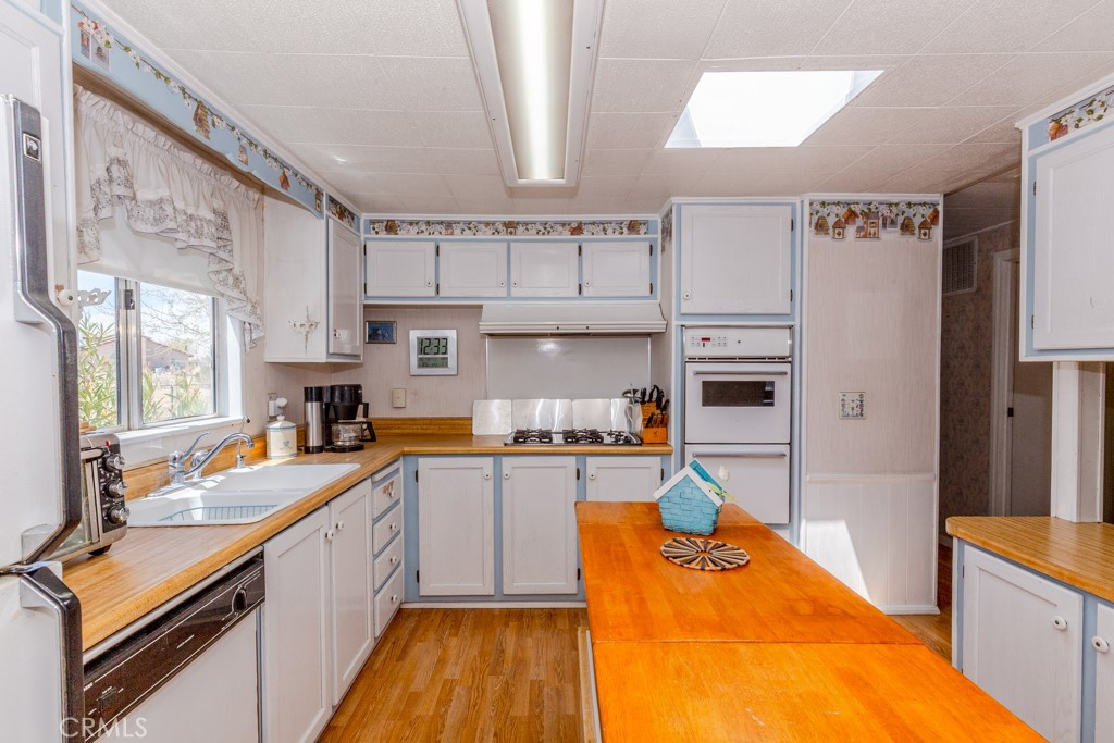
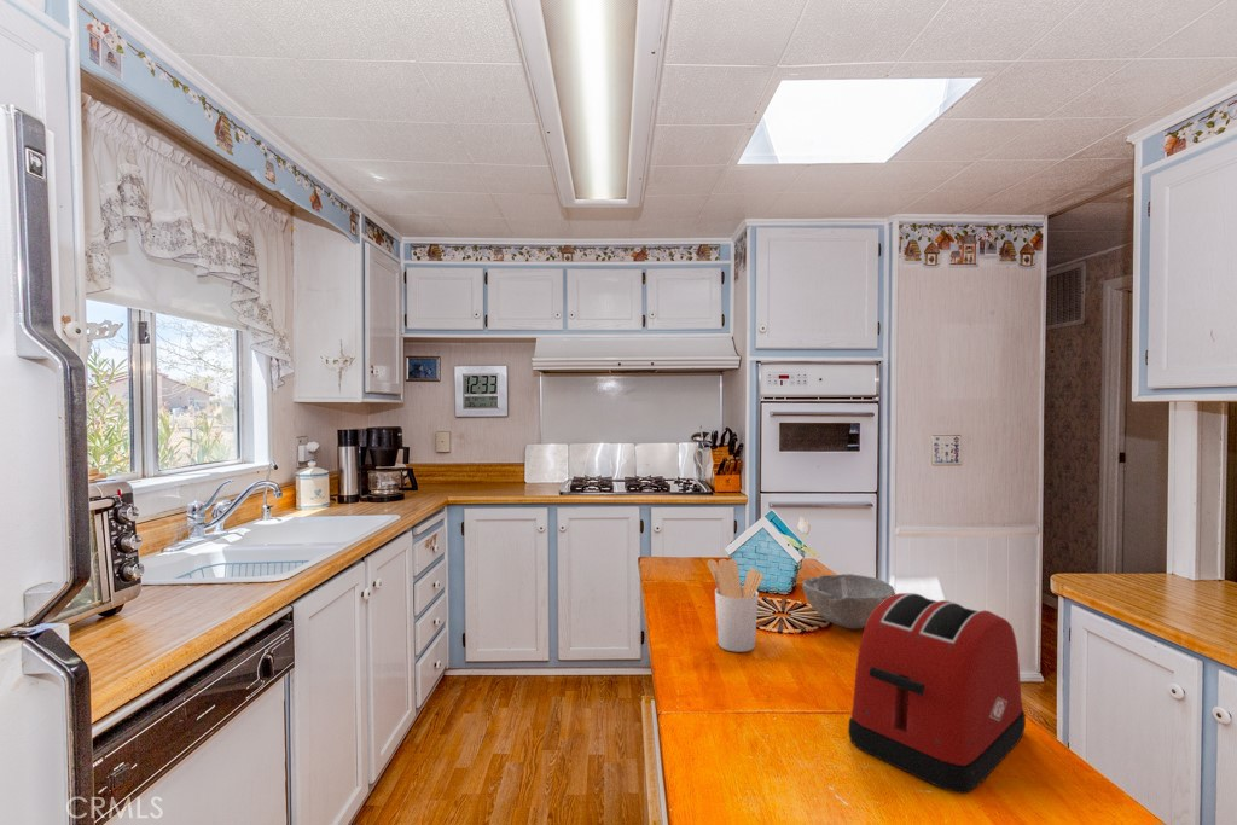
+ toaster [847,592,1027,795]
+ bowl [801,573,896,629]
+ utensil holder [707,558,763,653]
